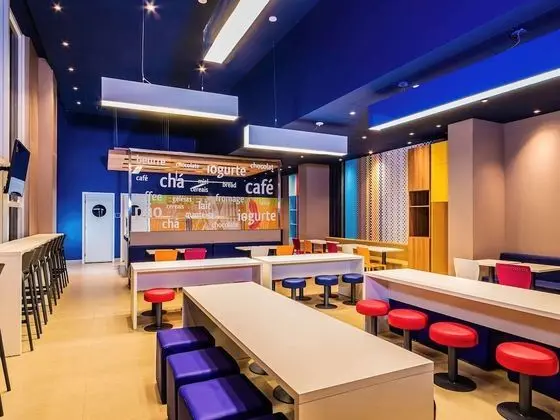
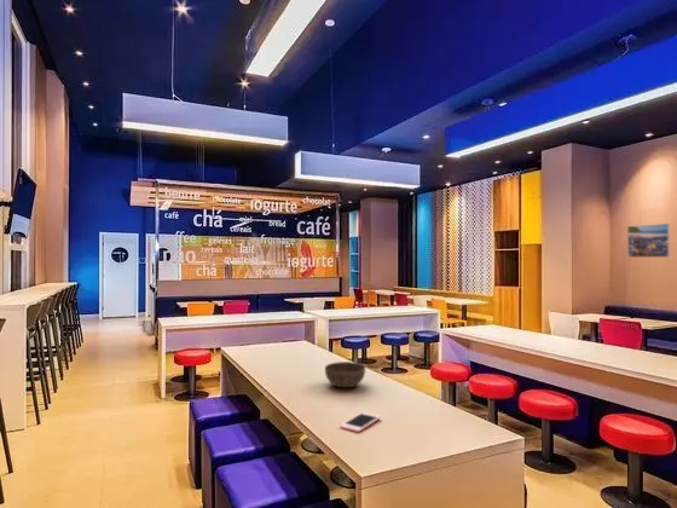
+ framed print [626,223,671,259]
+ bowl [324,360,366,388]
+ cell phone [338,411,382,433]
